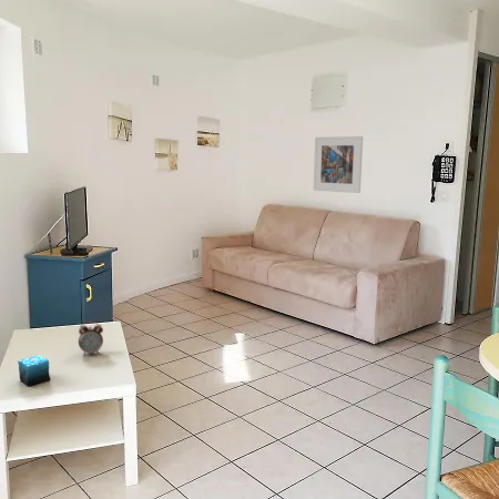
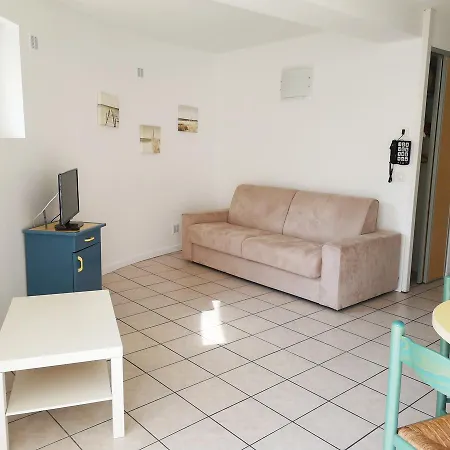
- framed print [313,135,364,194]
- candle [17,354,51,388]
- alarm clock [78,320,104,357]
